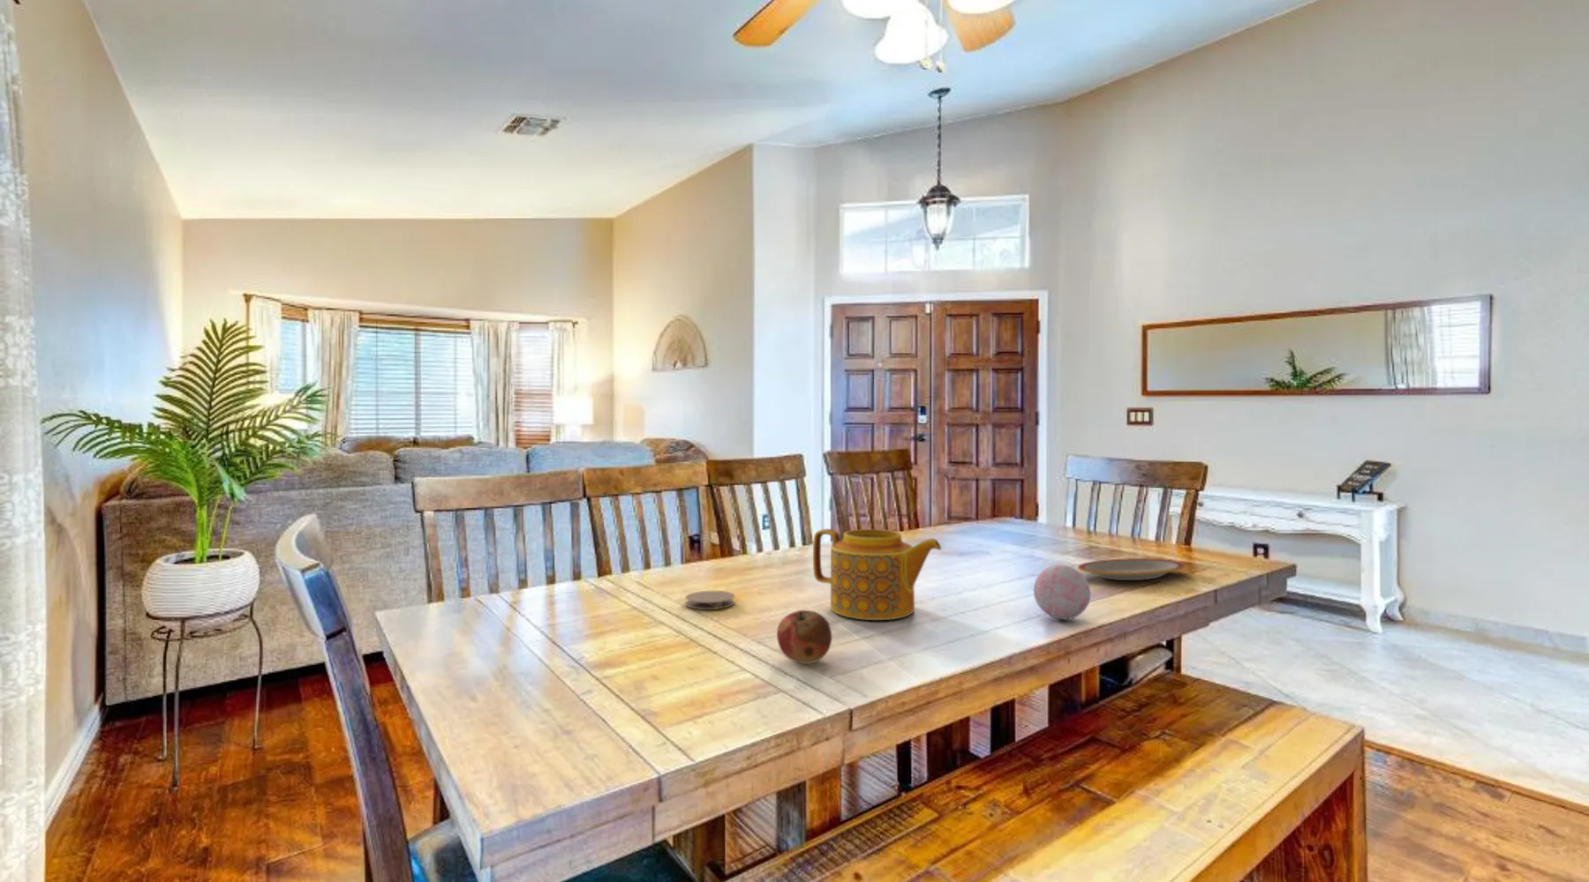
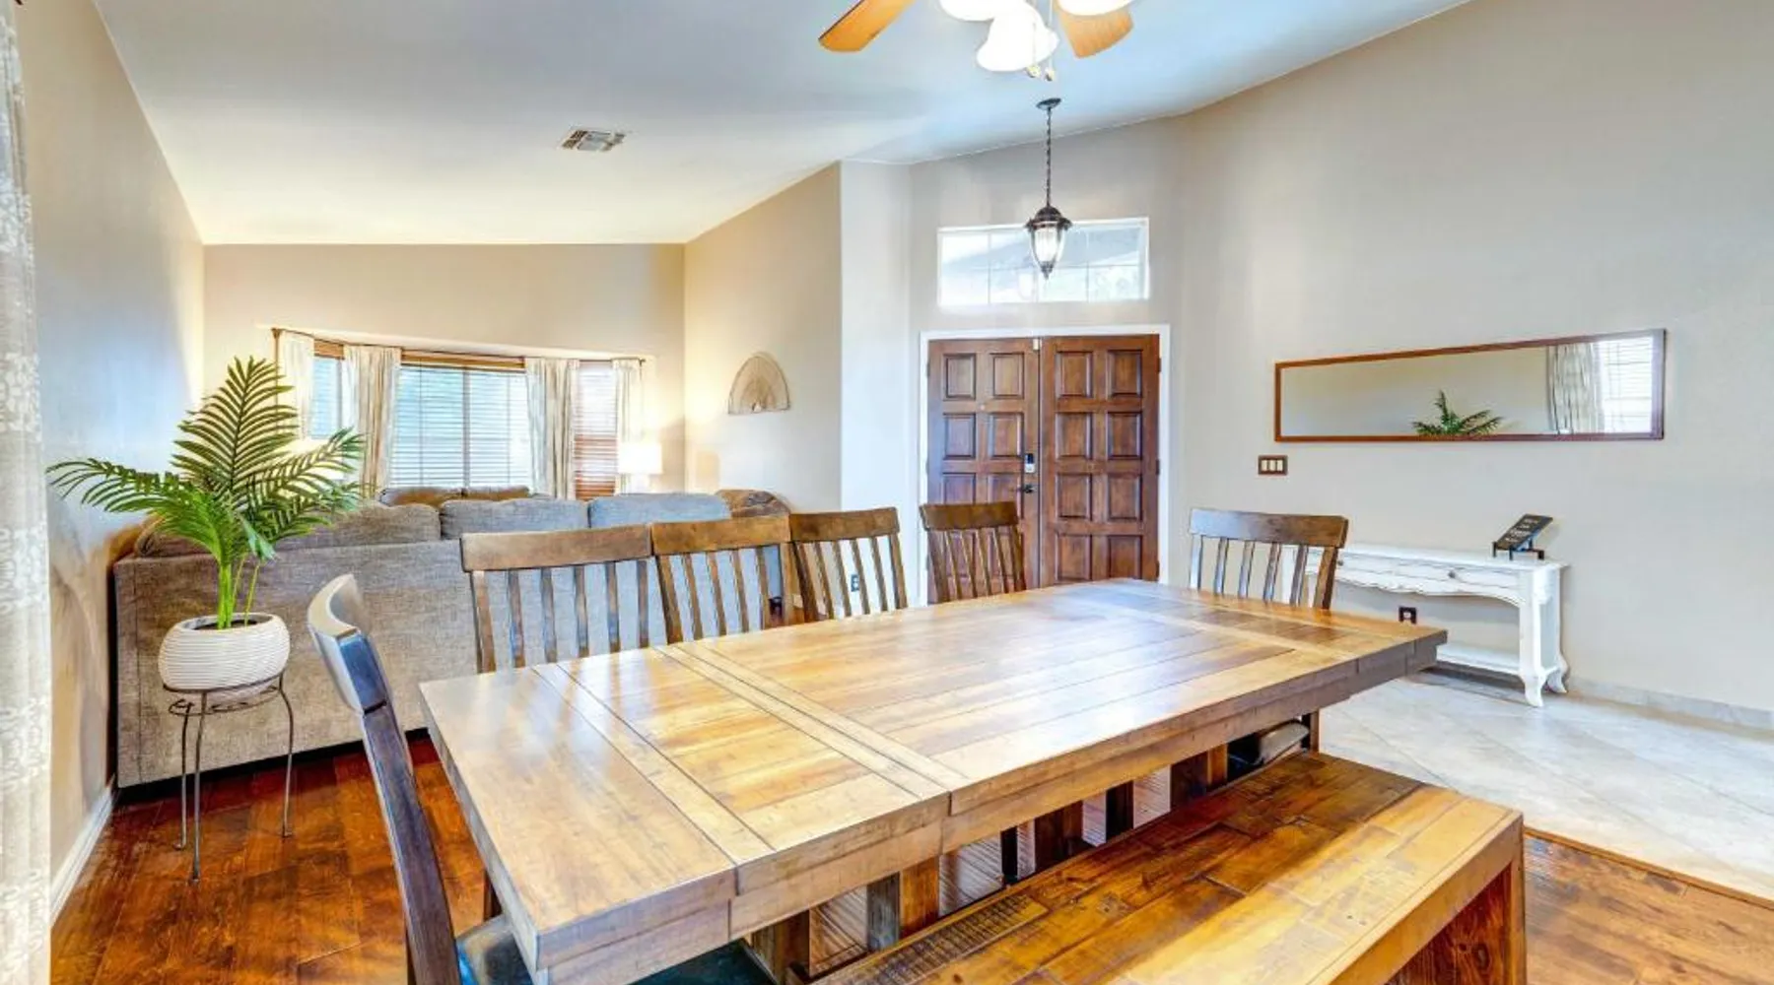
- fruit [776,609,833,665]
- decorative ball [1033,564,1092,620]
- teapot [812,528,942,621]
- plate [1077,557,1186,581]
- coaster [684,590,736,610]
